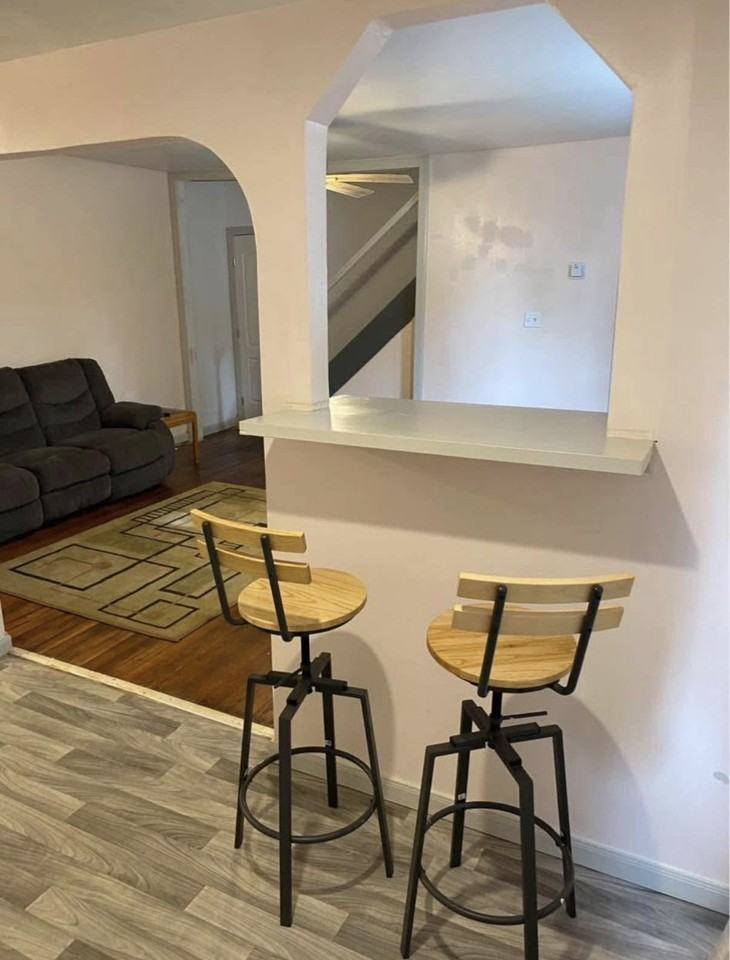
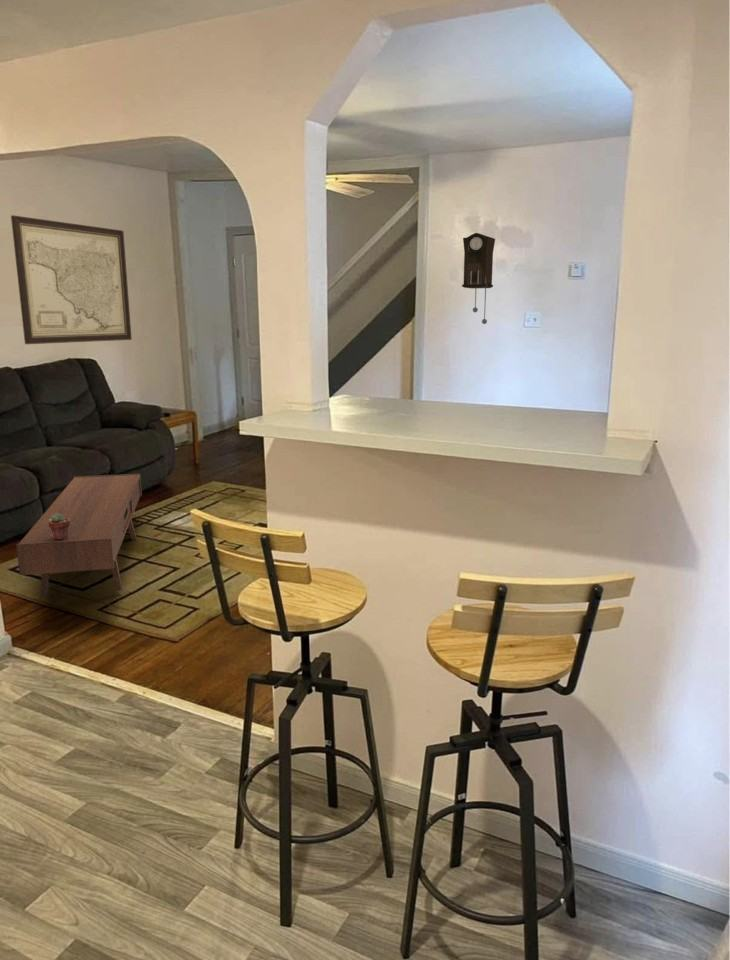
+ coffee table [15,473,143,598]
+ potted succulent [48,513,70,540]
+ pendulum clock [461,232,496,325]
+ wall art [10,214,133,345]
